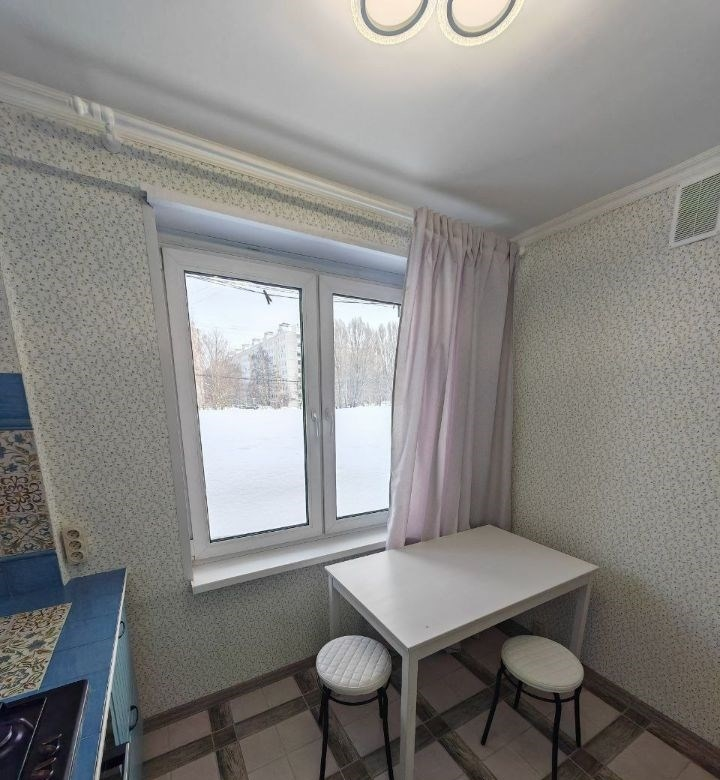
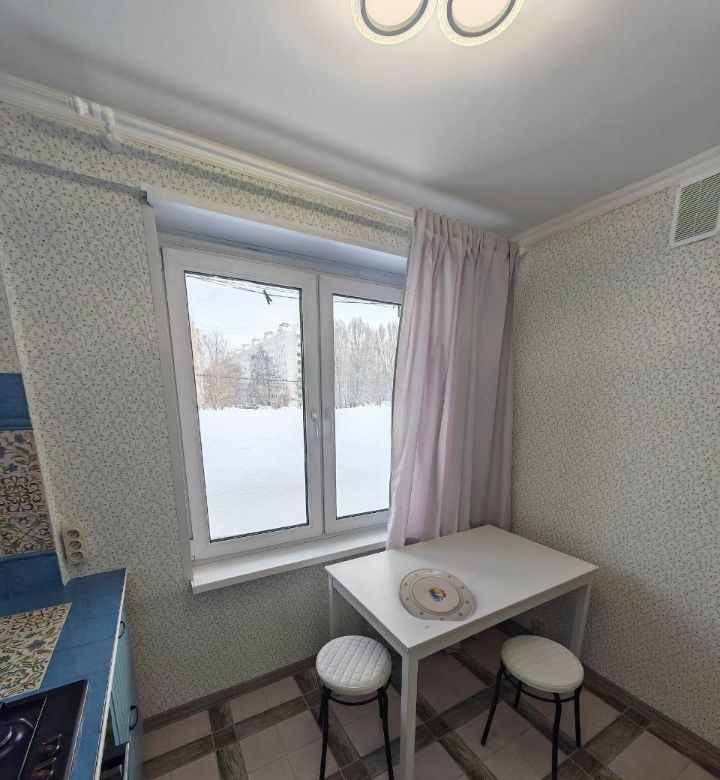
+ plate [399,568,475,622]
